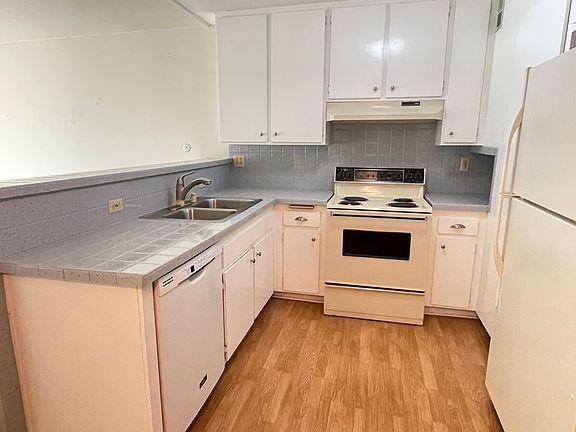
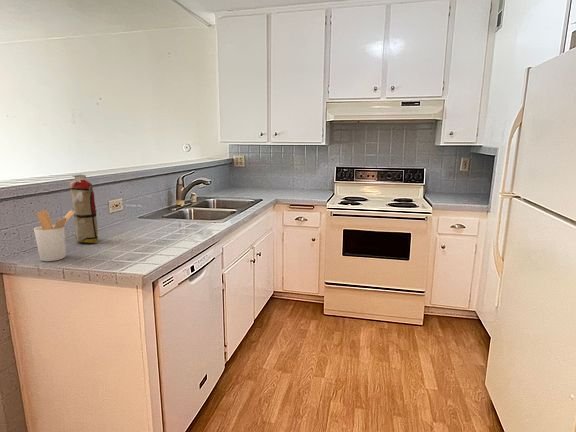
+ dress [68,174,99,244]
+ utensil holder [33,209,75,262]
